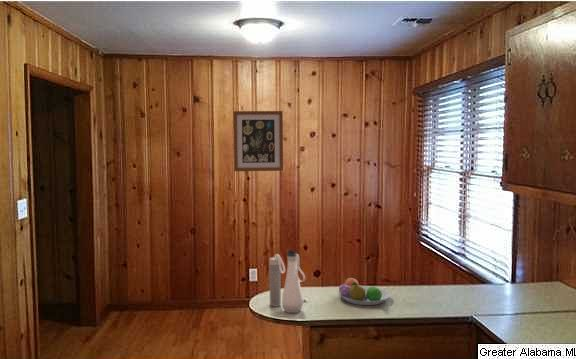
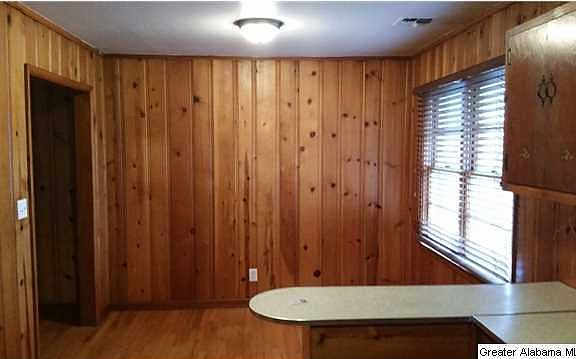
- fruit bowl [338,276,391,306]
- water bottle [268,249,306,314]
- wall art [232,110,284,172]
